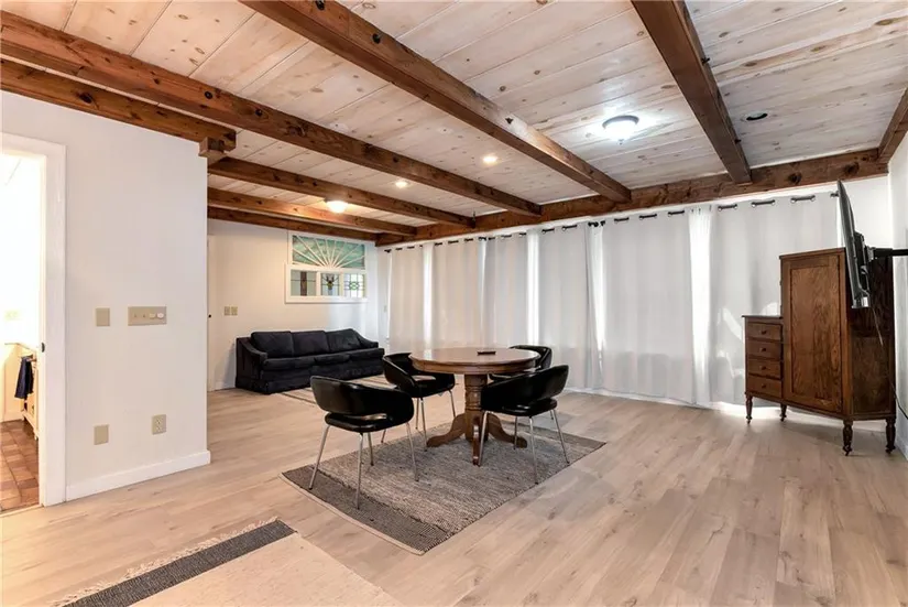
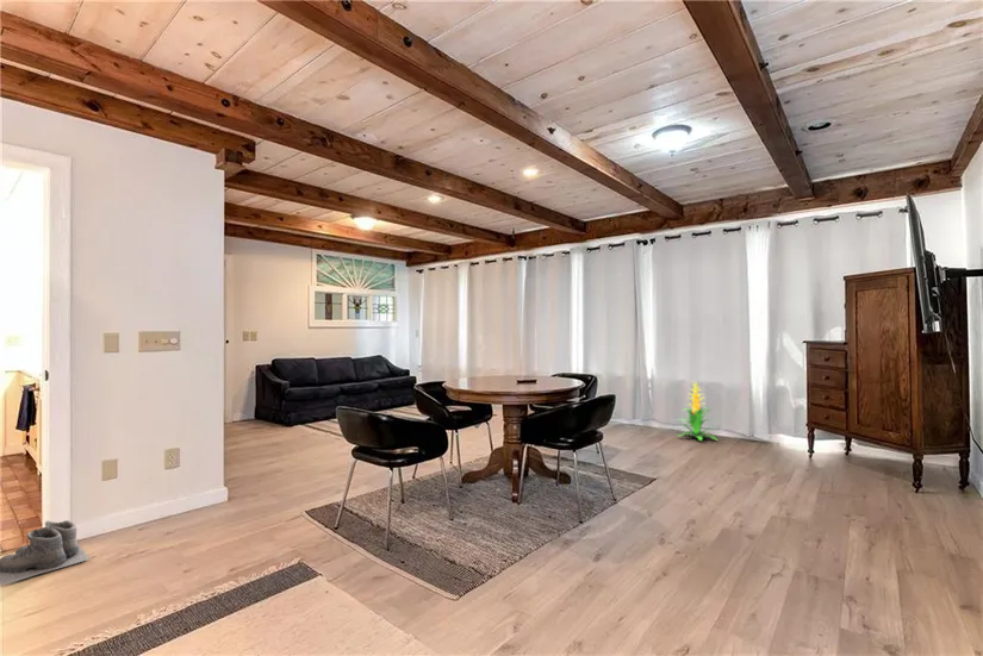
+ boots [0,519,92,587]
+ indoor plant [676,379,717,442]
